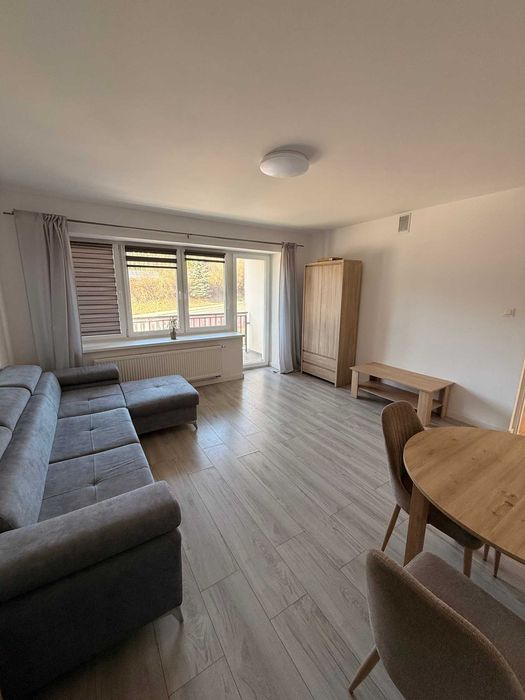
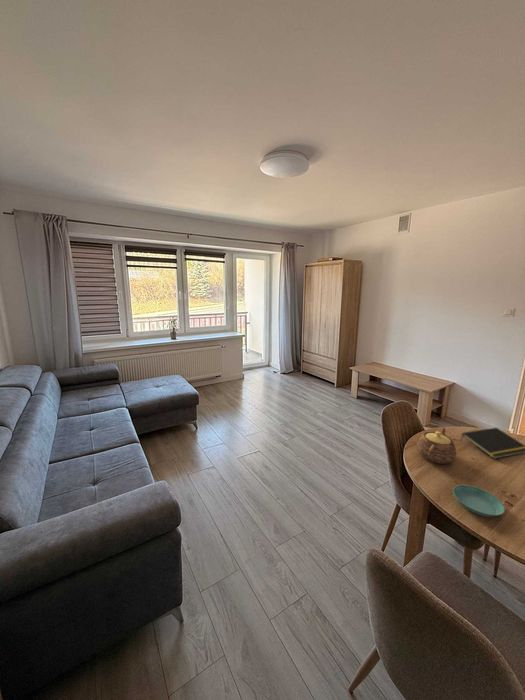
+ teapot [416,427,457,465]
+ notepad [459,427,525,460]
+ saucer [452,484,506,518]
